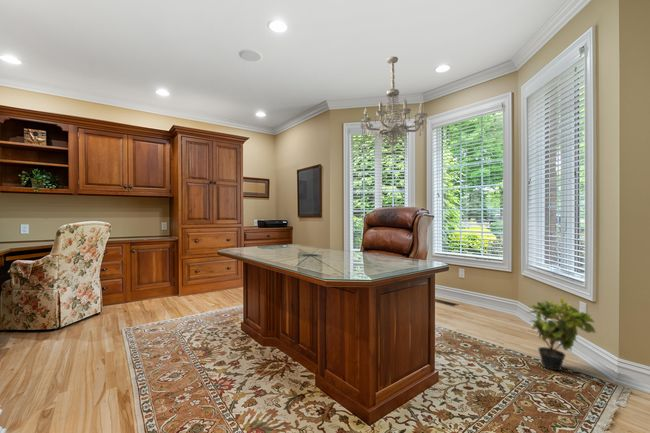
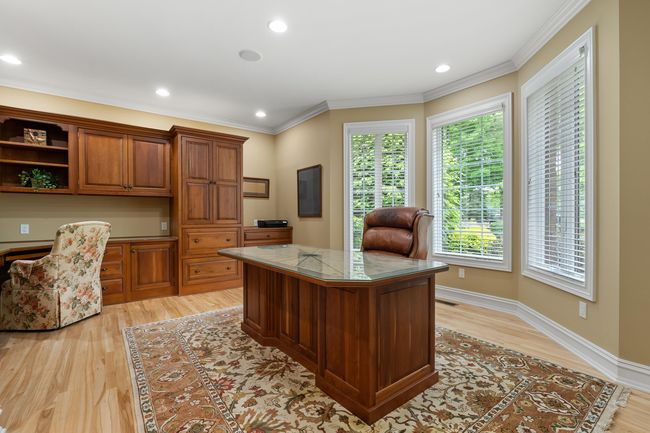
- potted plant [527,297,597,371]
- chandelier [359,56,428,155]
